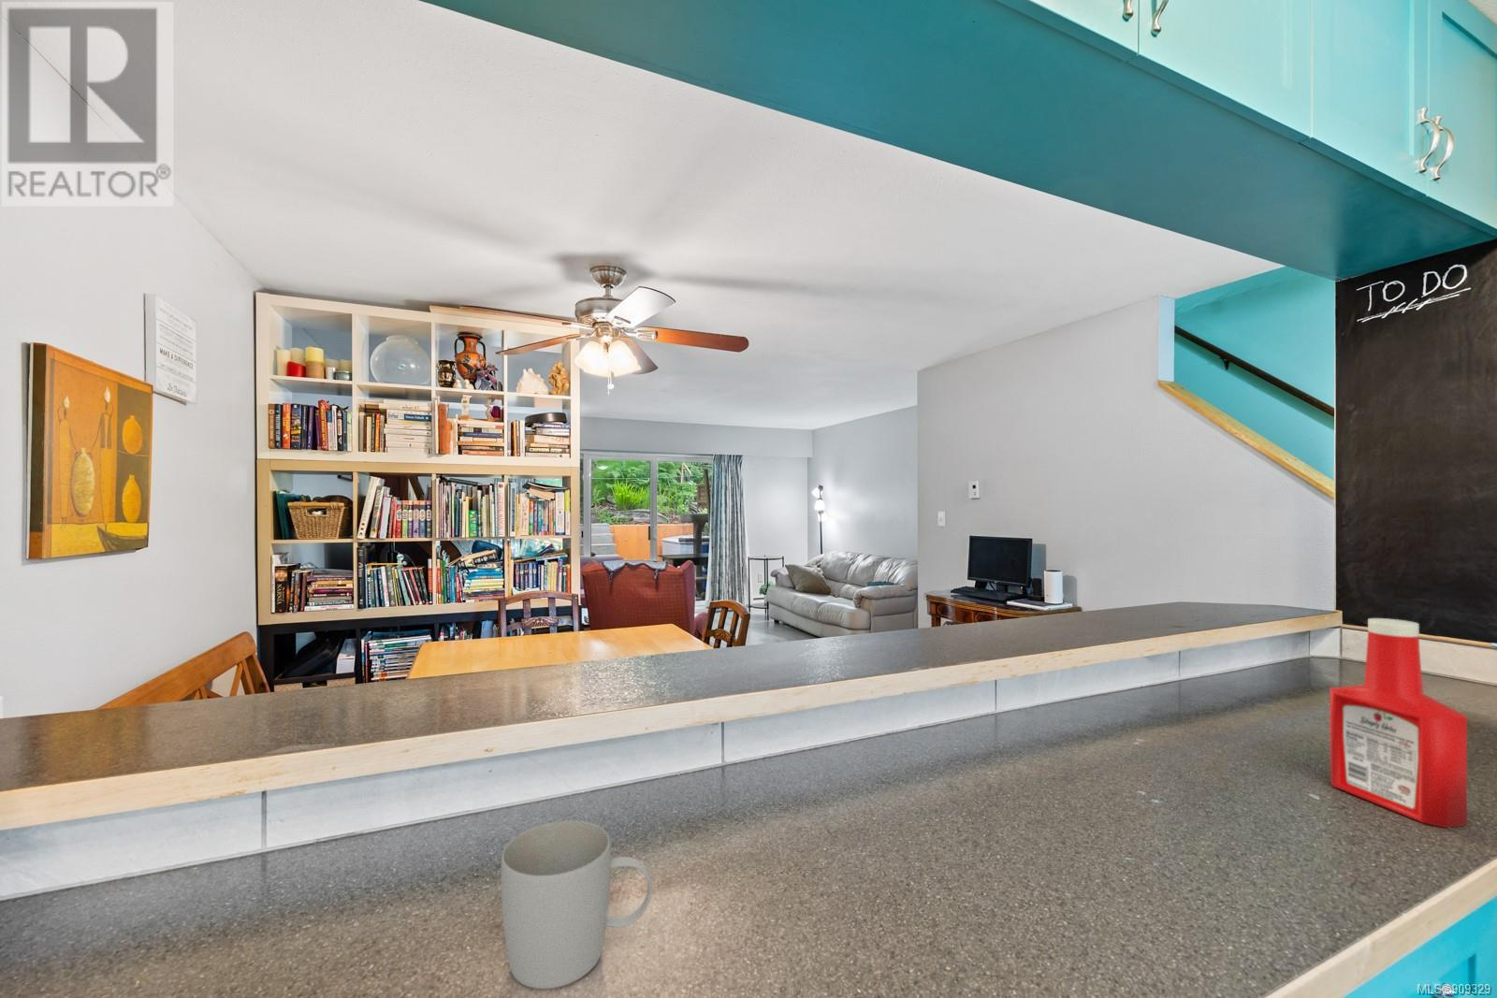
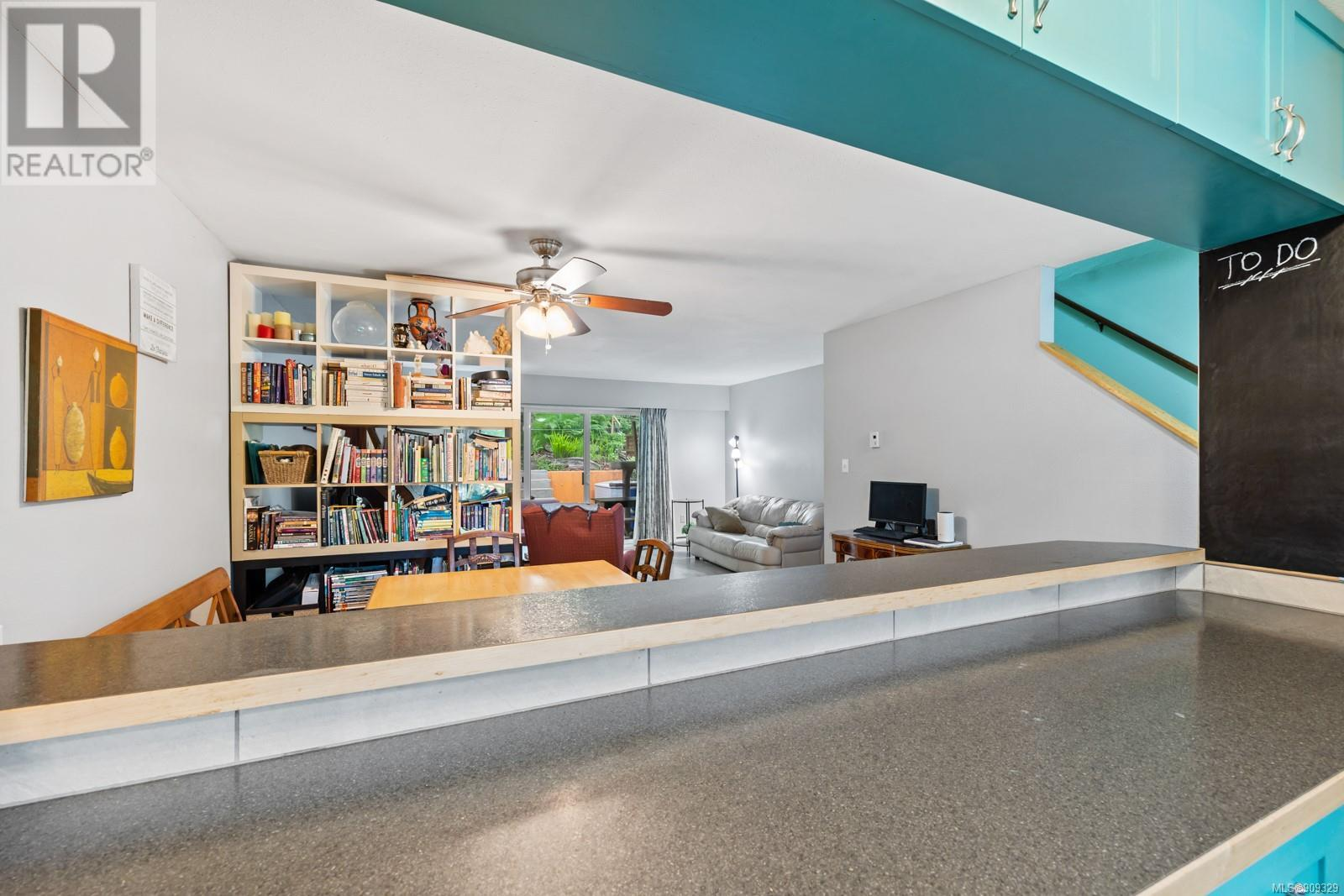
- mug [500,820,653,989]
- soap bottle [1329,617,1468,829]
